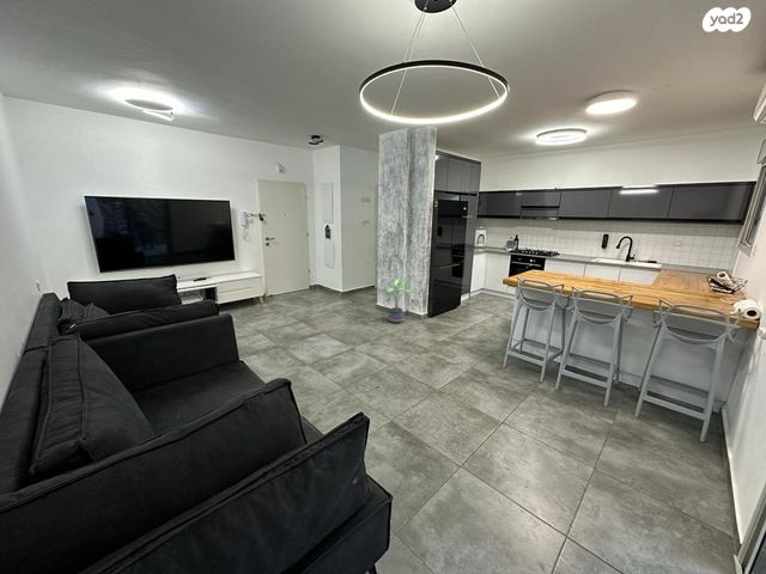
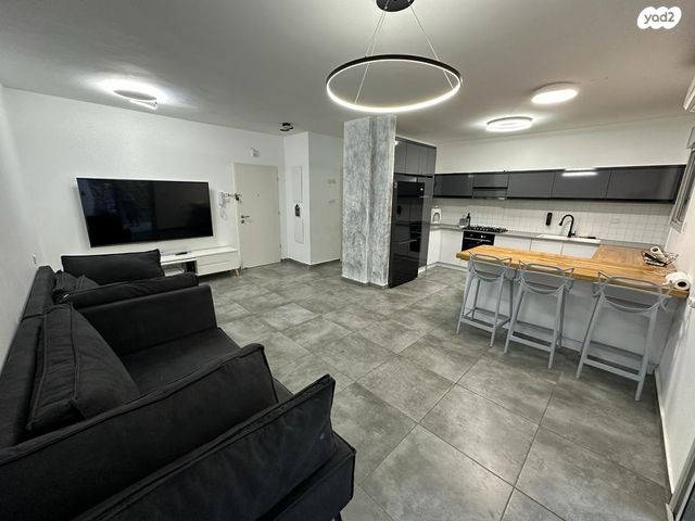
- potted plant [383,276,417,324]
